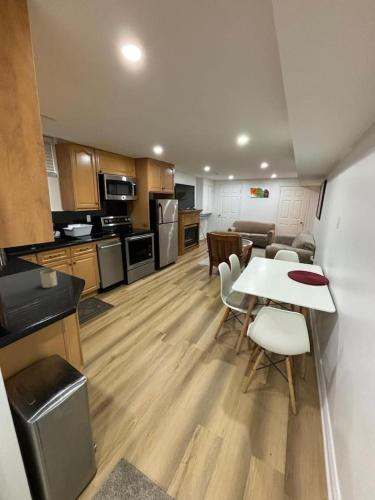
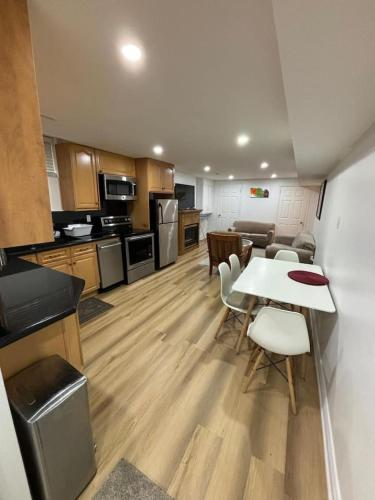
- mug [39,268,58,289]
